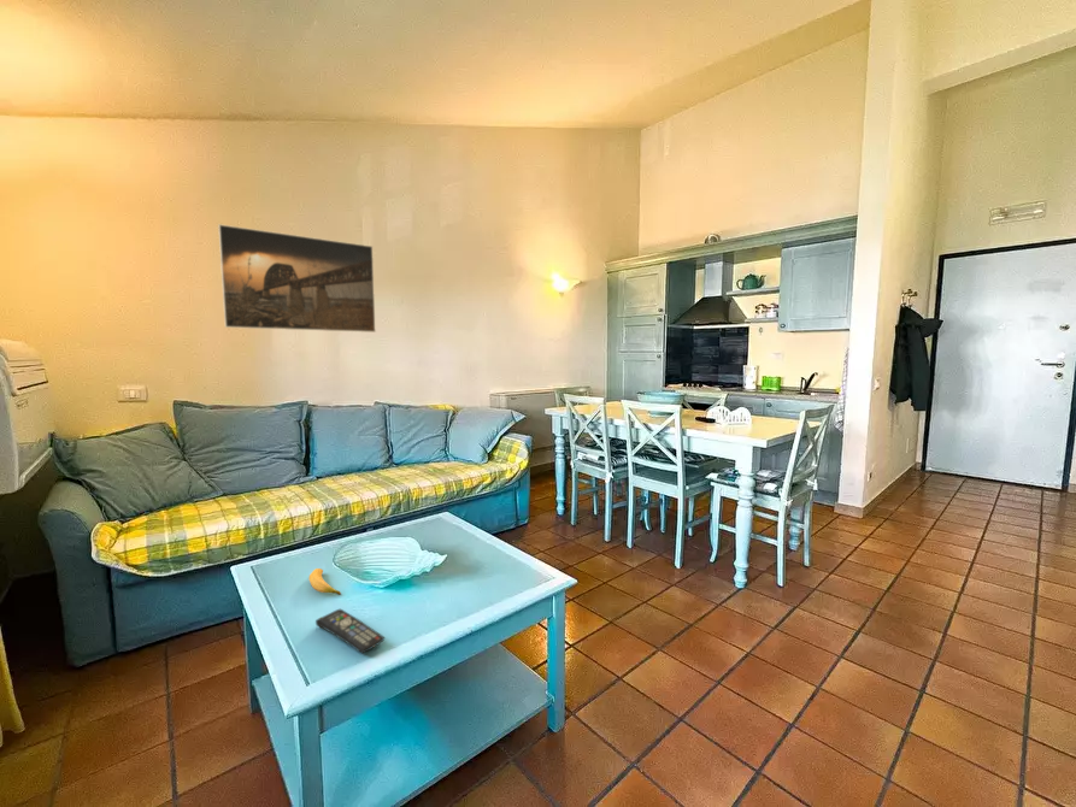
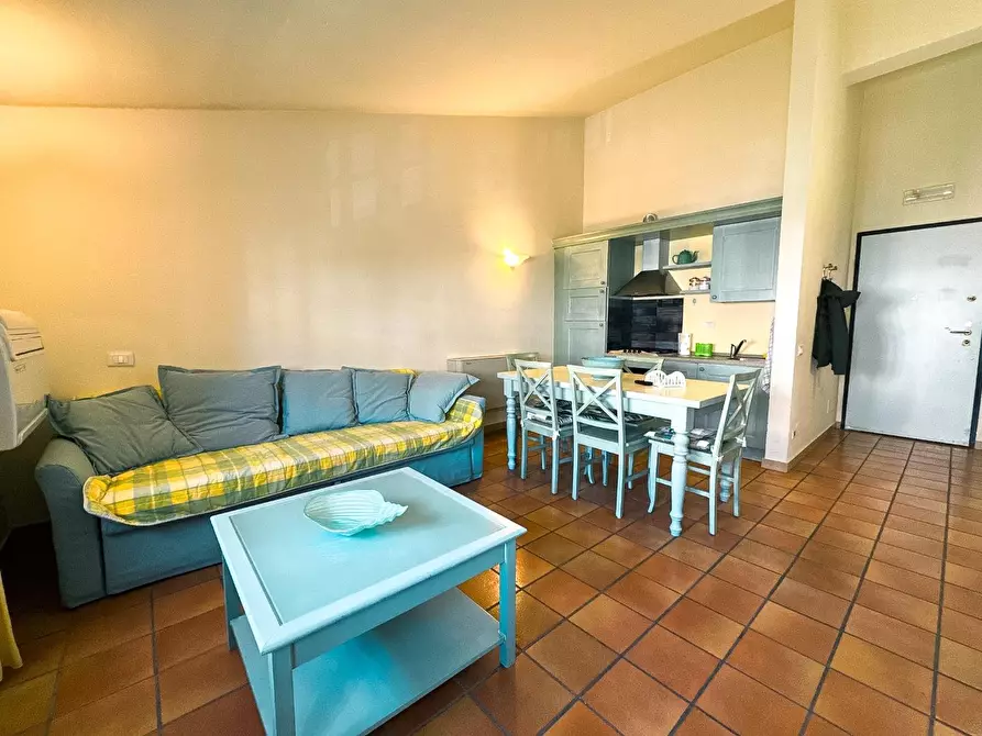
- remote control [314,608,386,654]
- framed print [217,223,377,334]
- banana [308,567,342,596]
